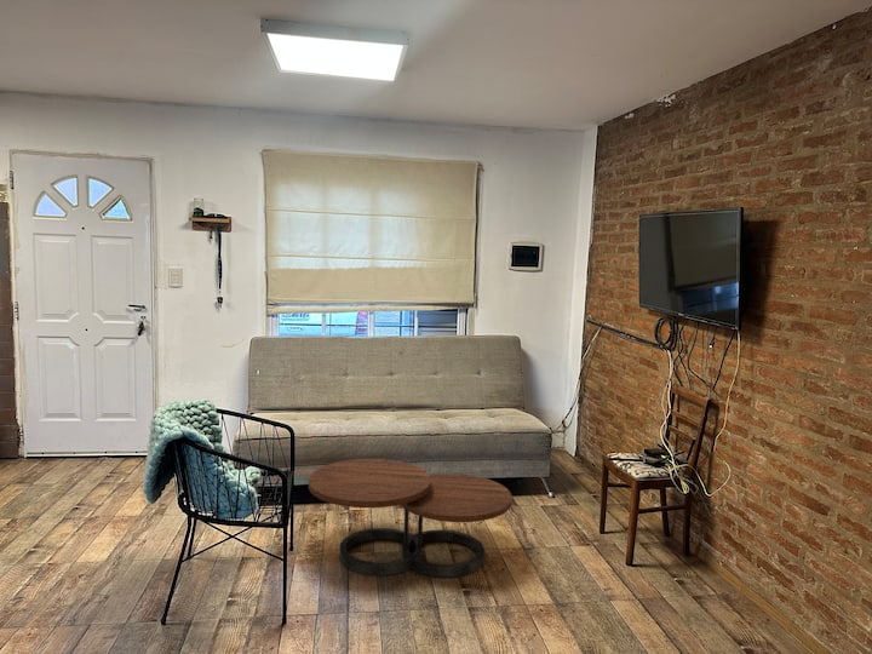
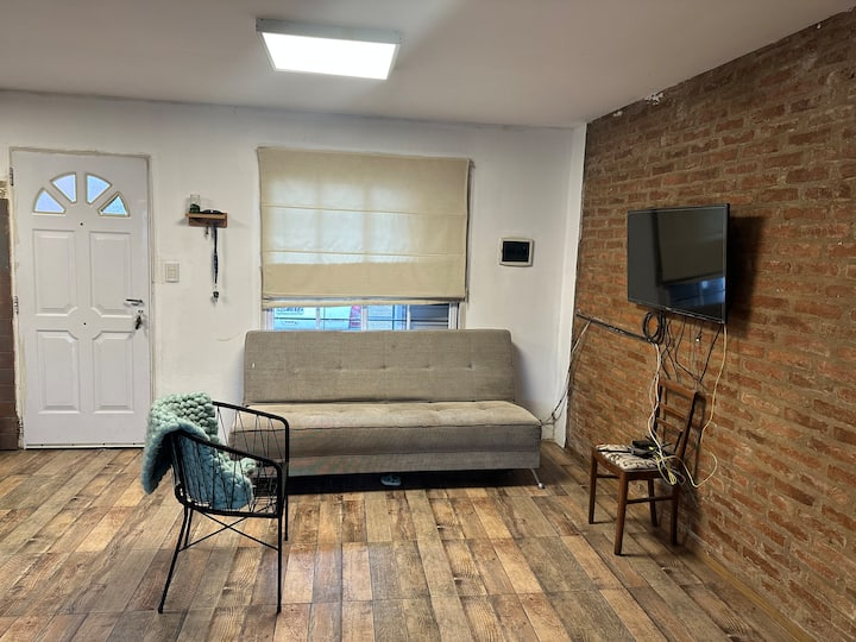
- coffee table [308,458,514,579]
